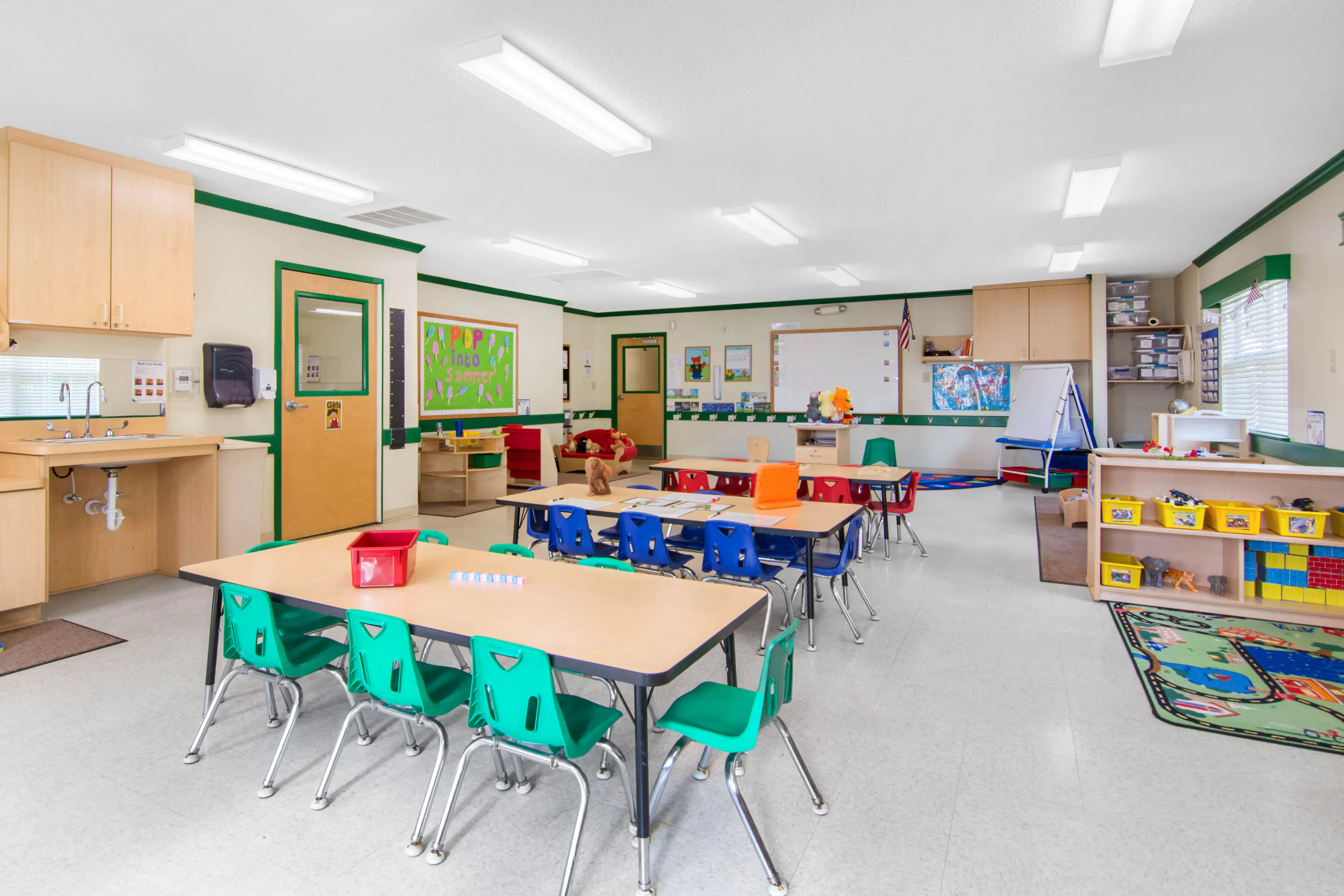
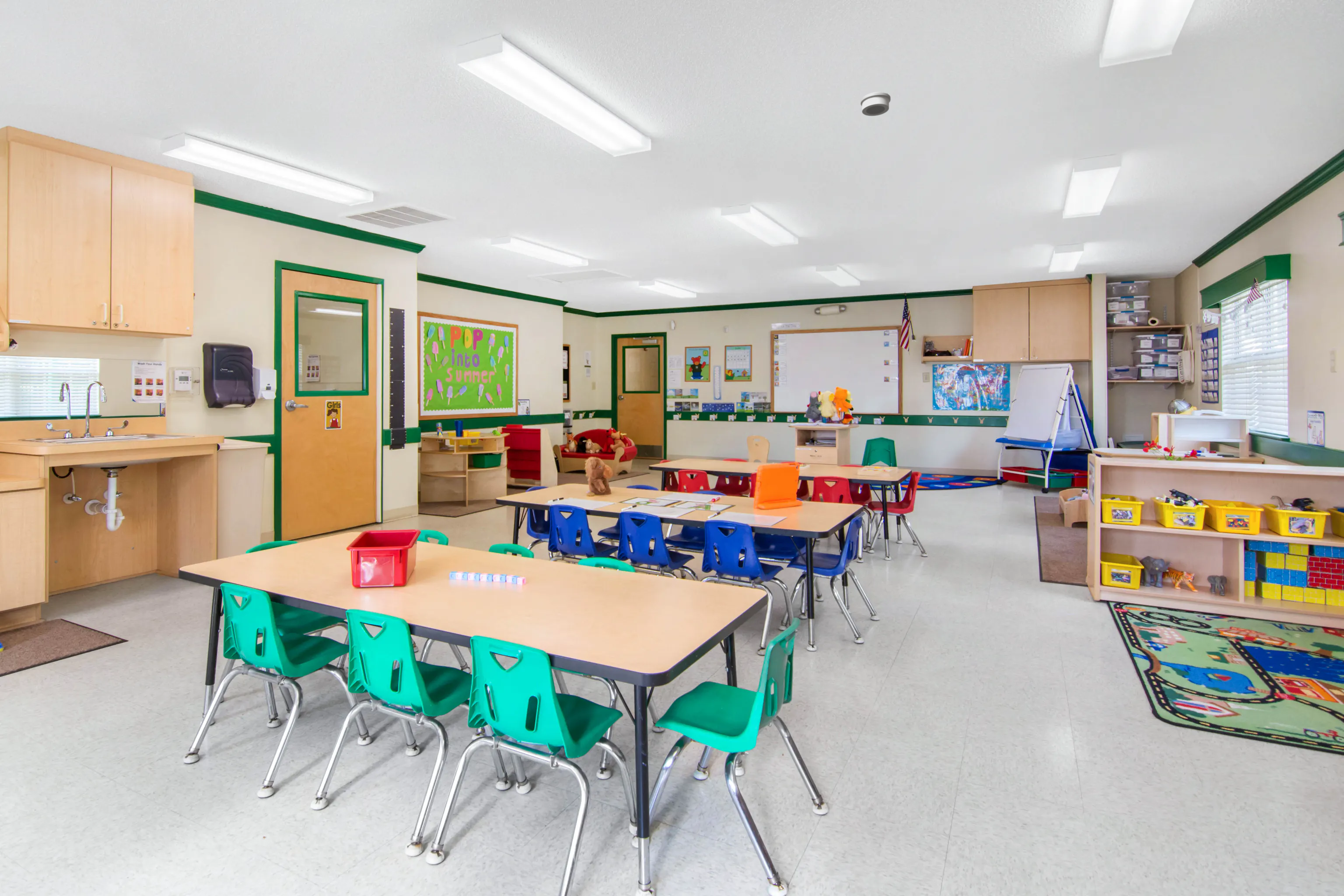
+ smoke detector [860,91,891,116]
